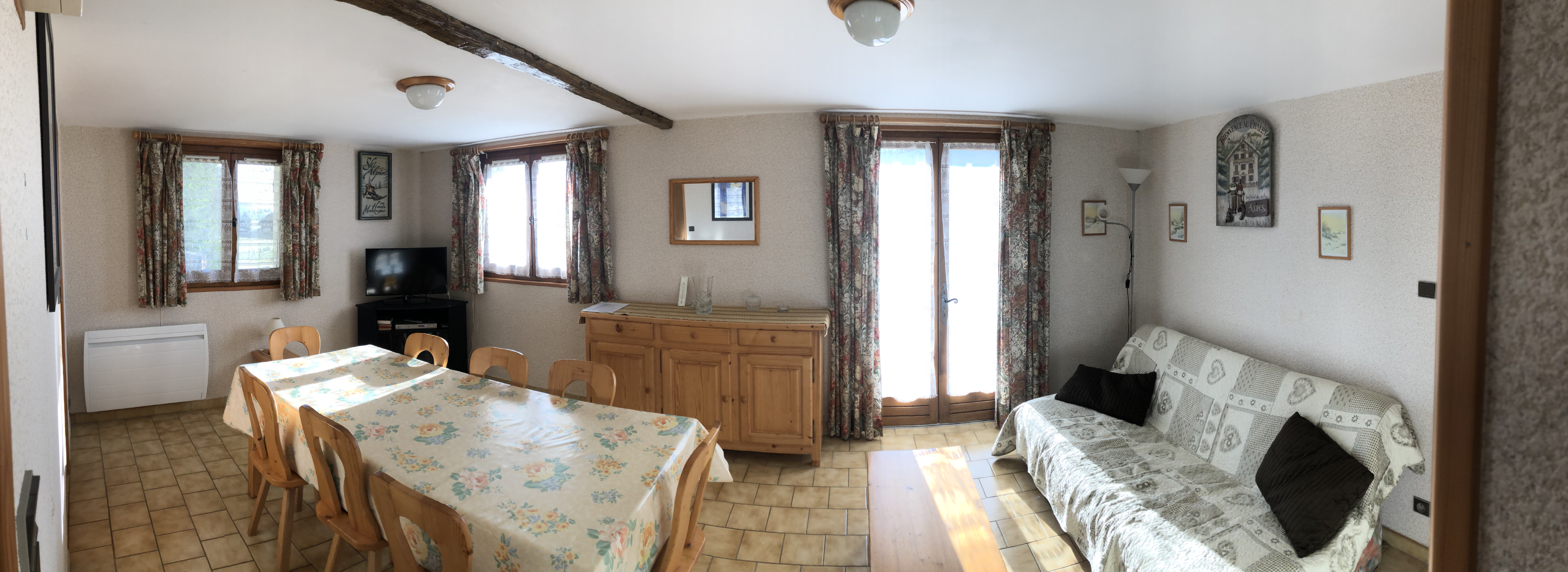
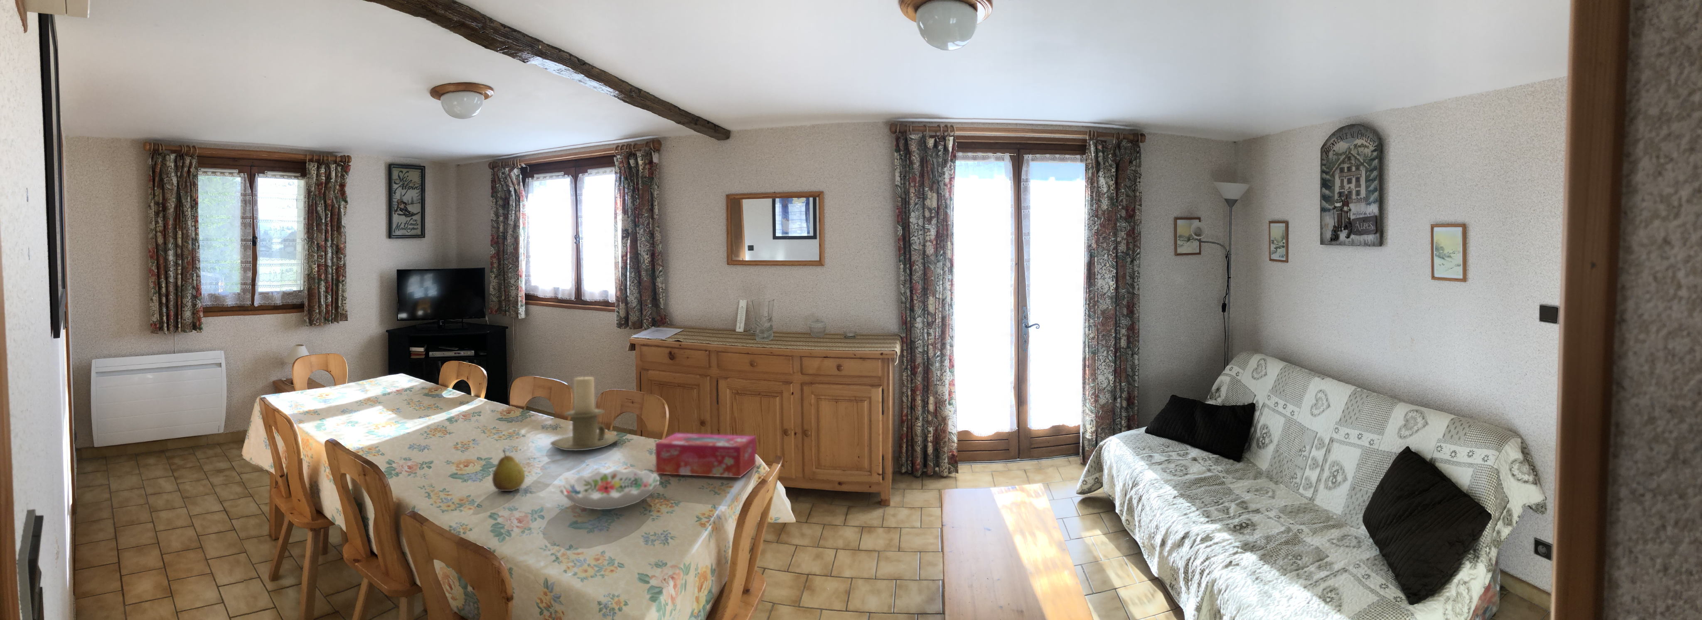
+ tissue box [655,432,757,478]
+ fruit [492,449,525,491]
+ decorative bowl [559,468,660,511]
+ candle holder [549,376,620,451]
